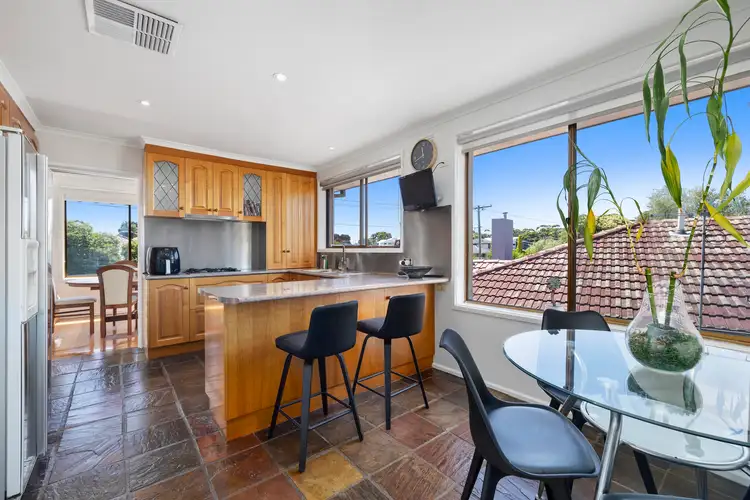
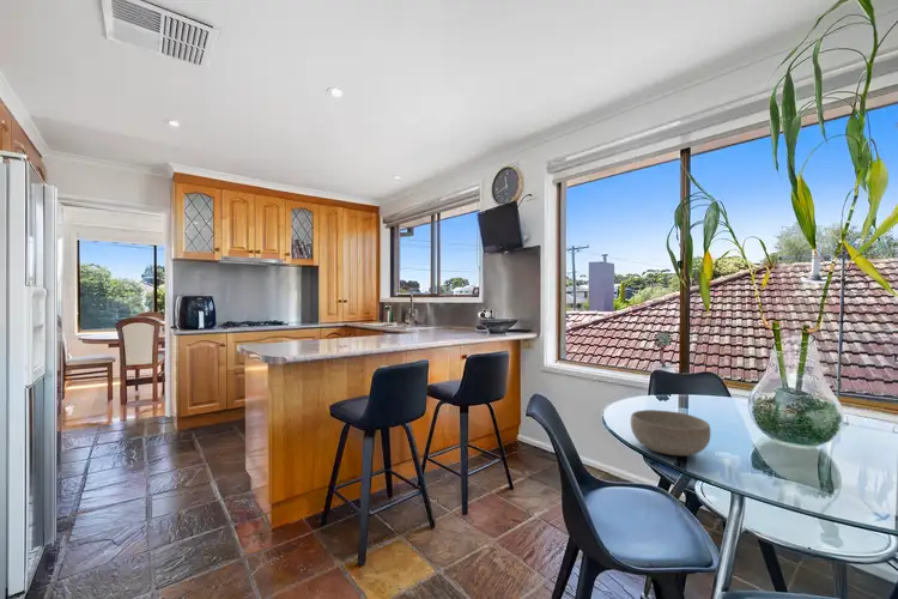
+ bowl [630,409,711,458]
